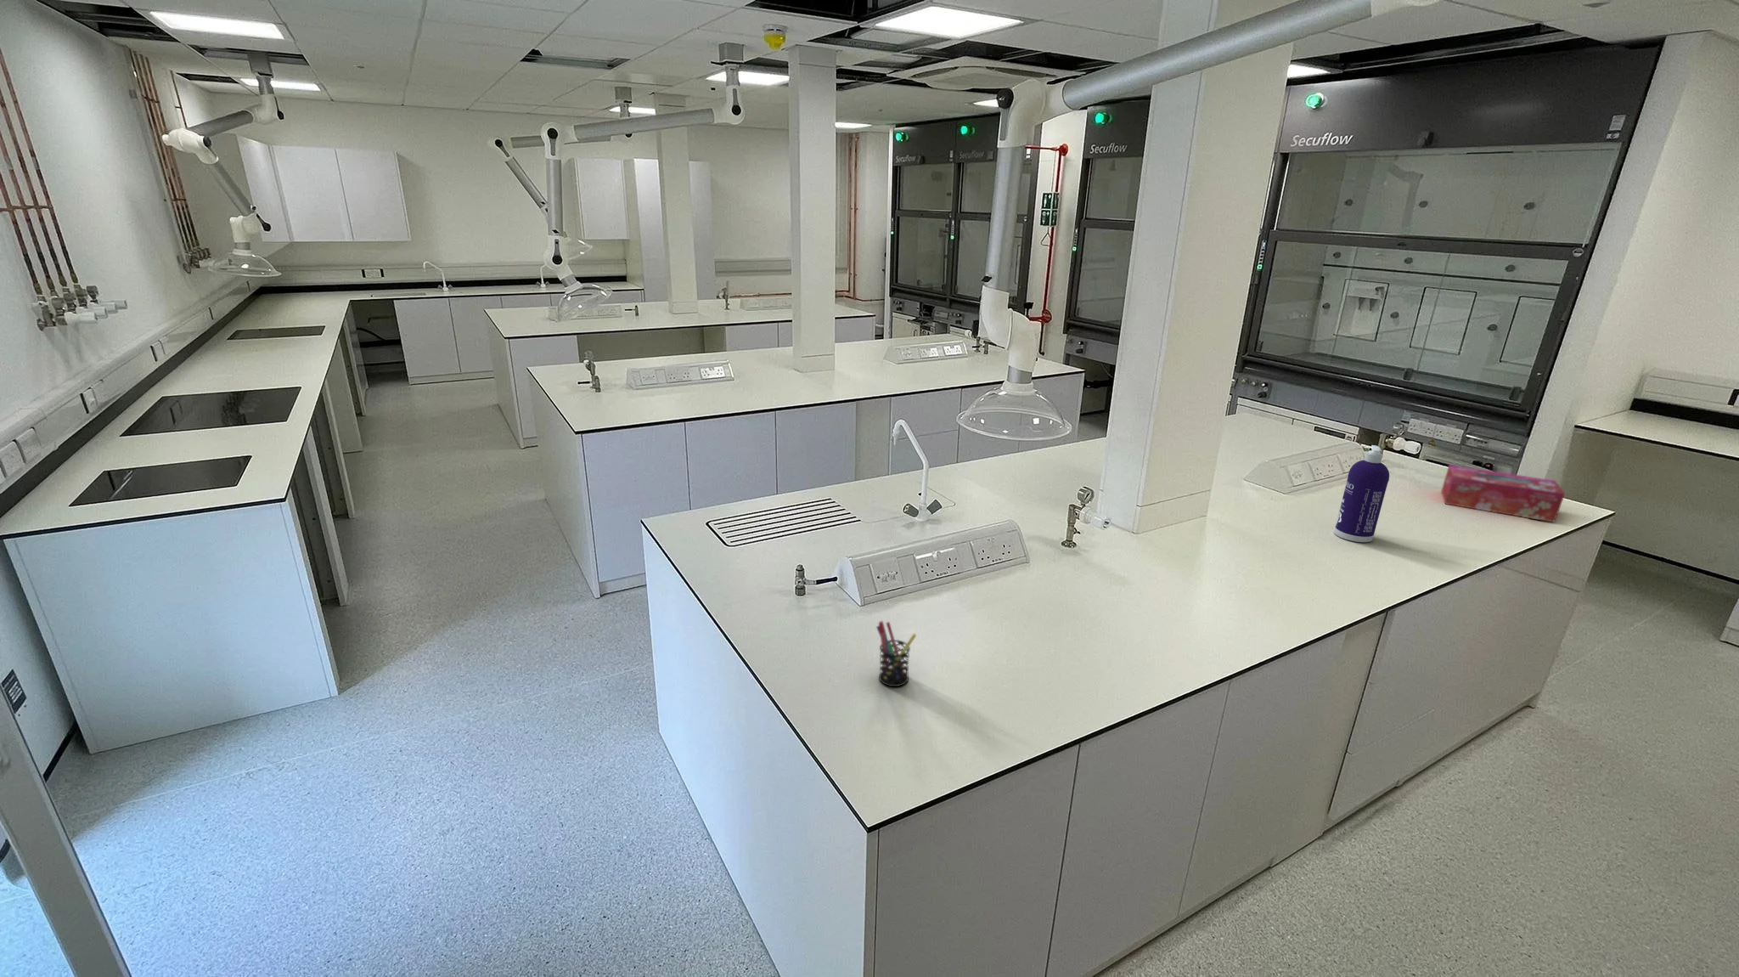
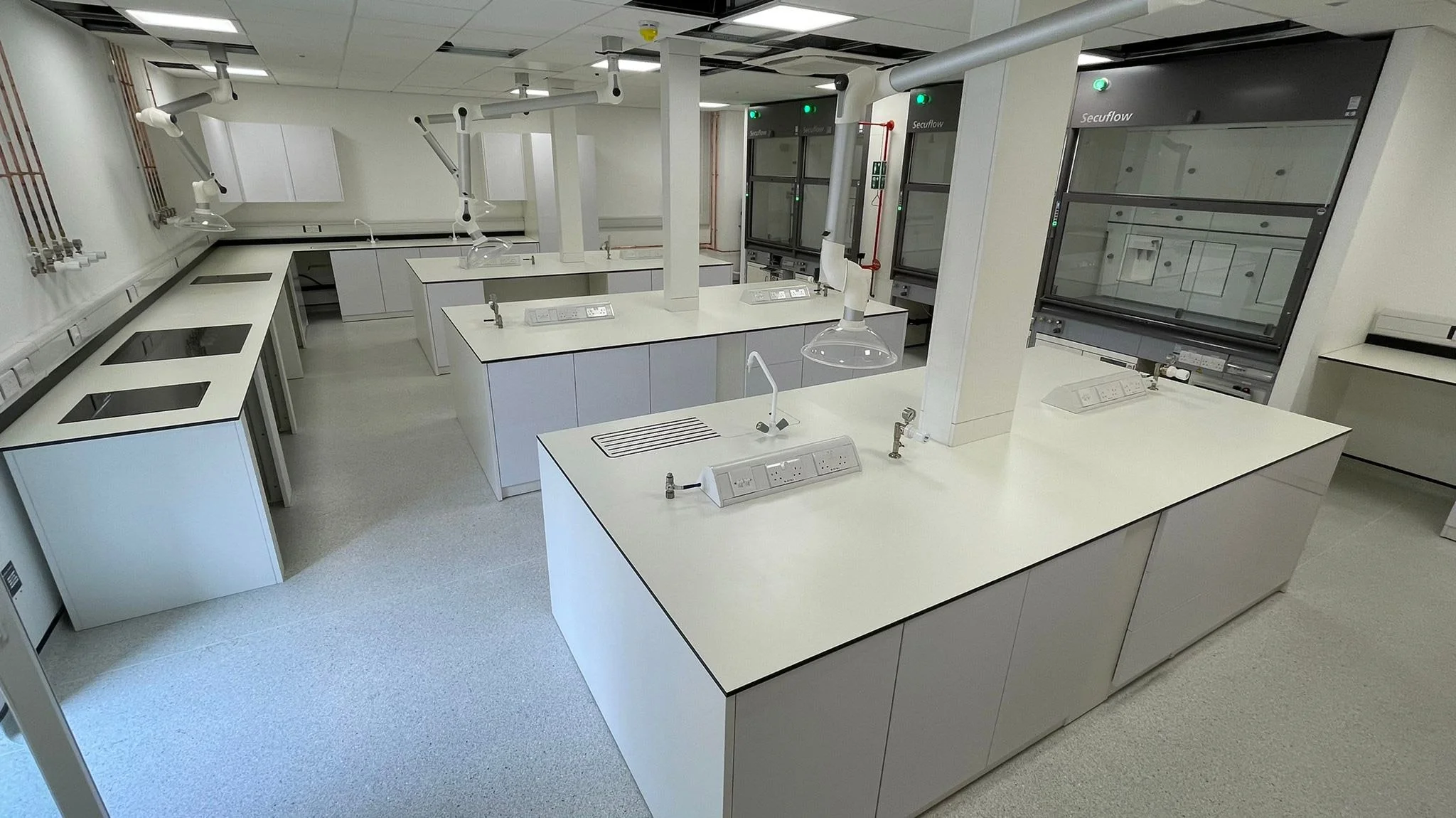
- spray bottle [1334,444,1390,543]
- pen holder [875,620,917,687]
- tissue box [1440,463,1566,523]
